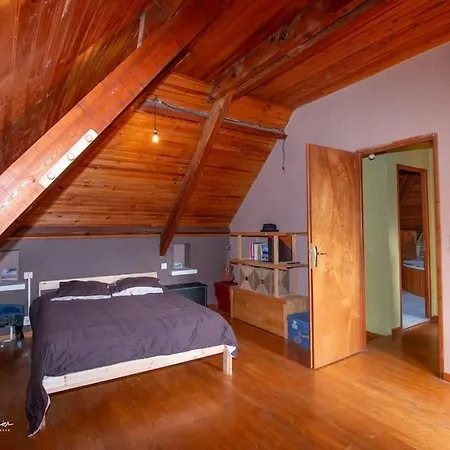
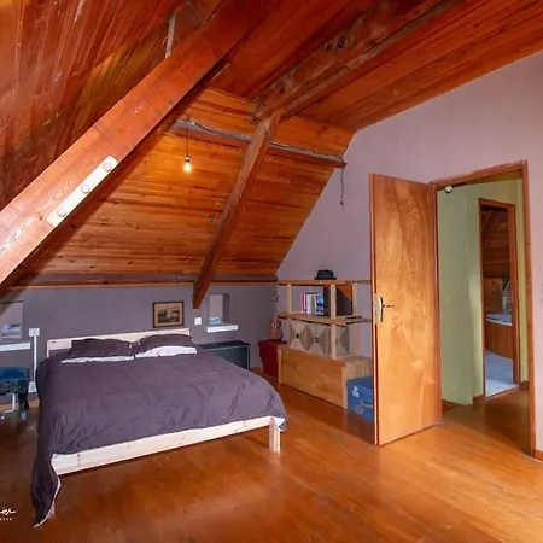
+ picture frame [151,299,186,329]
